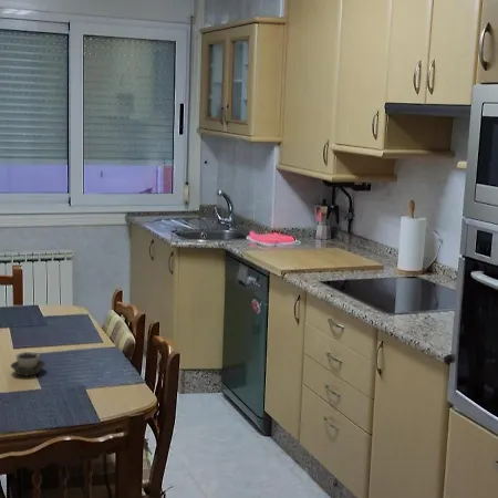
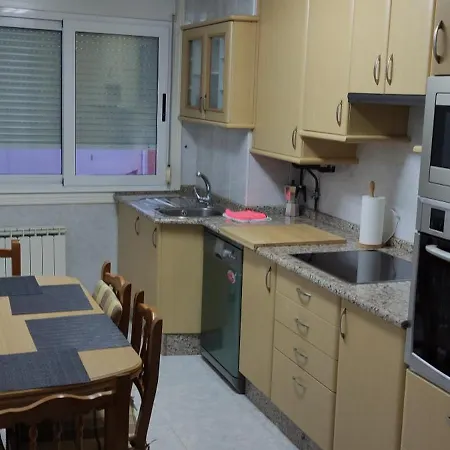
- cup [10,351,46,376]
